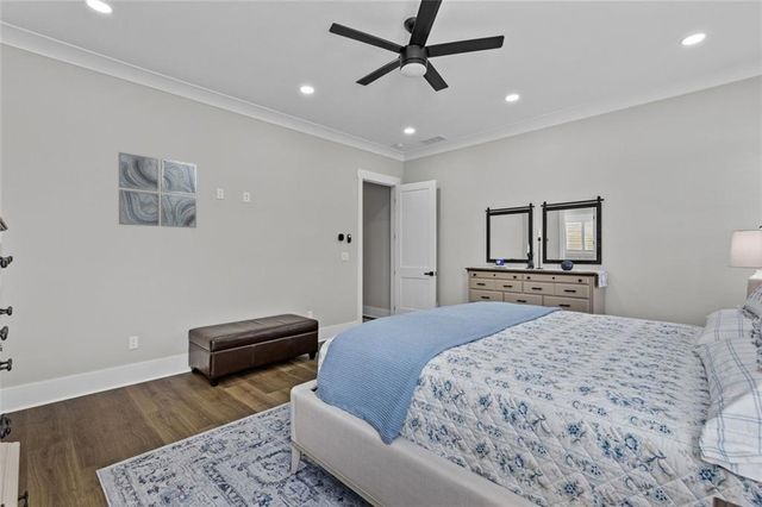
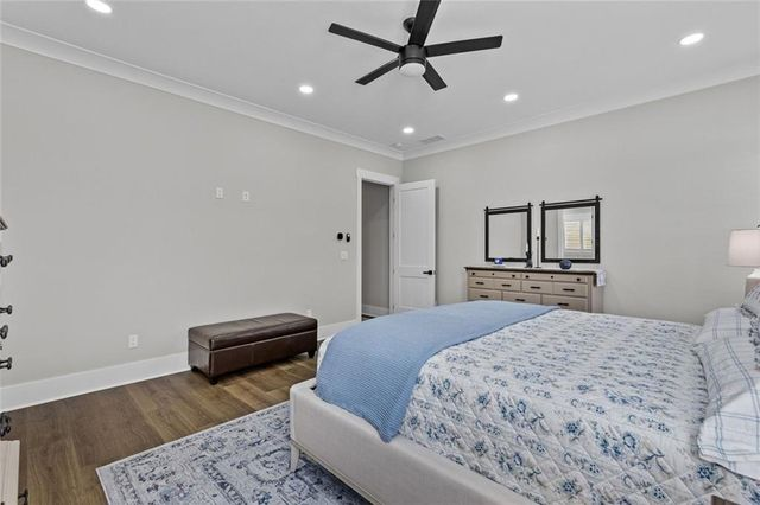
- wall art [118,151,198,229]
